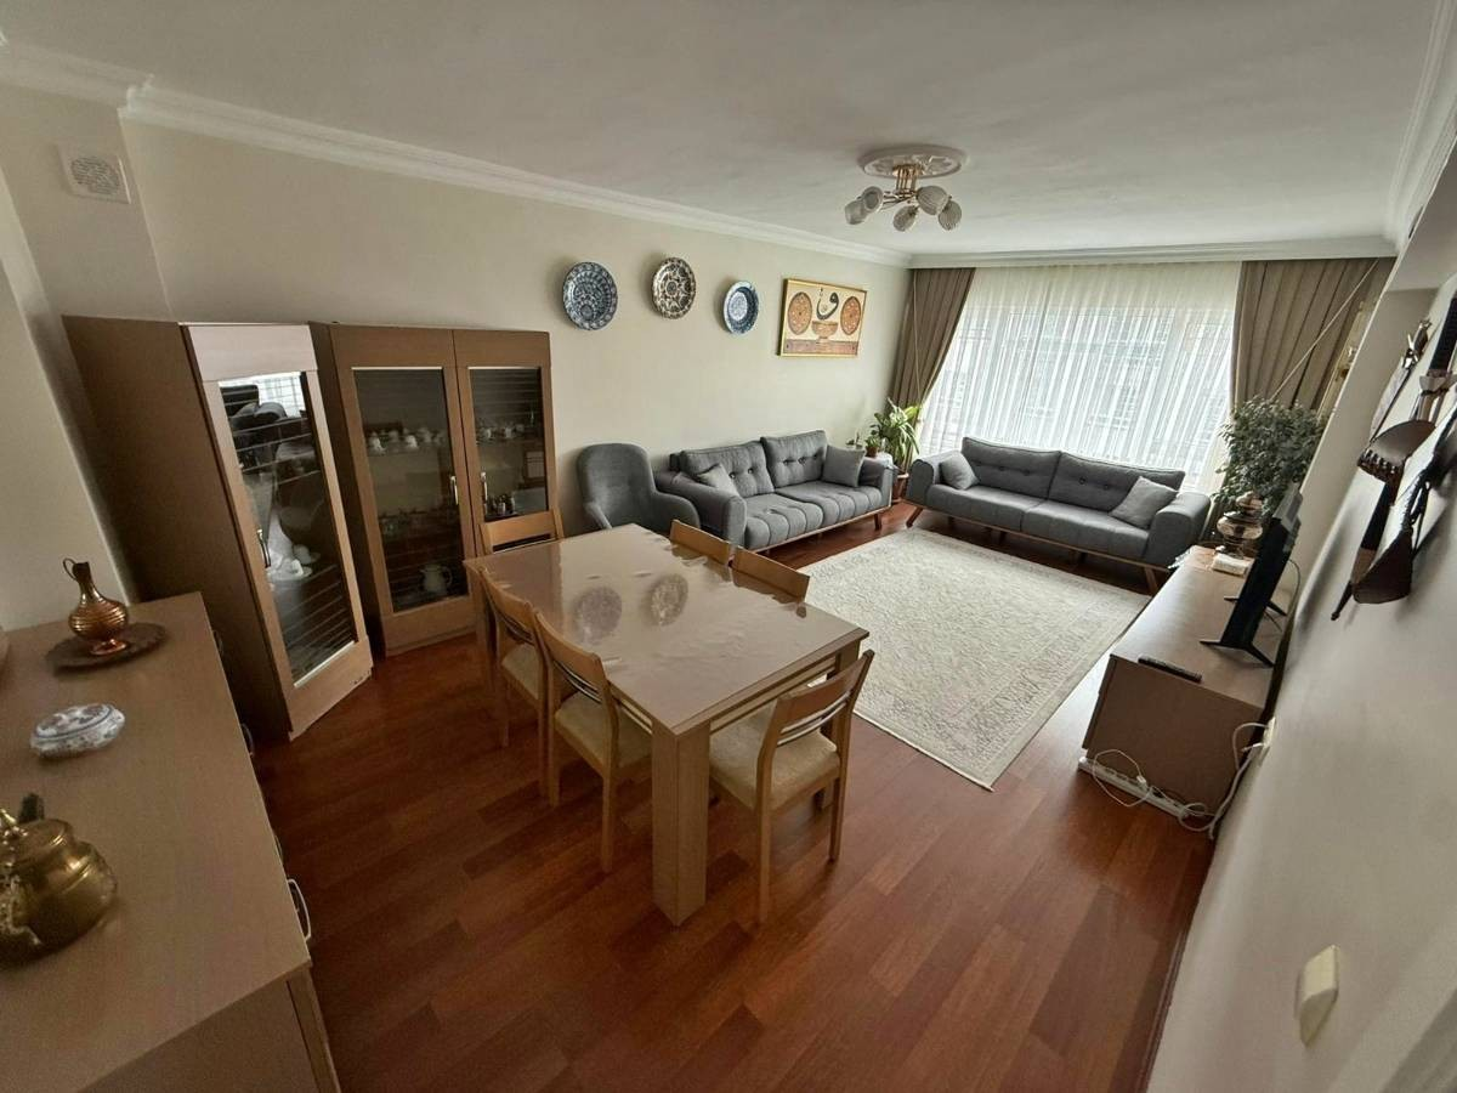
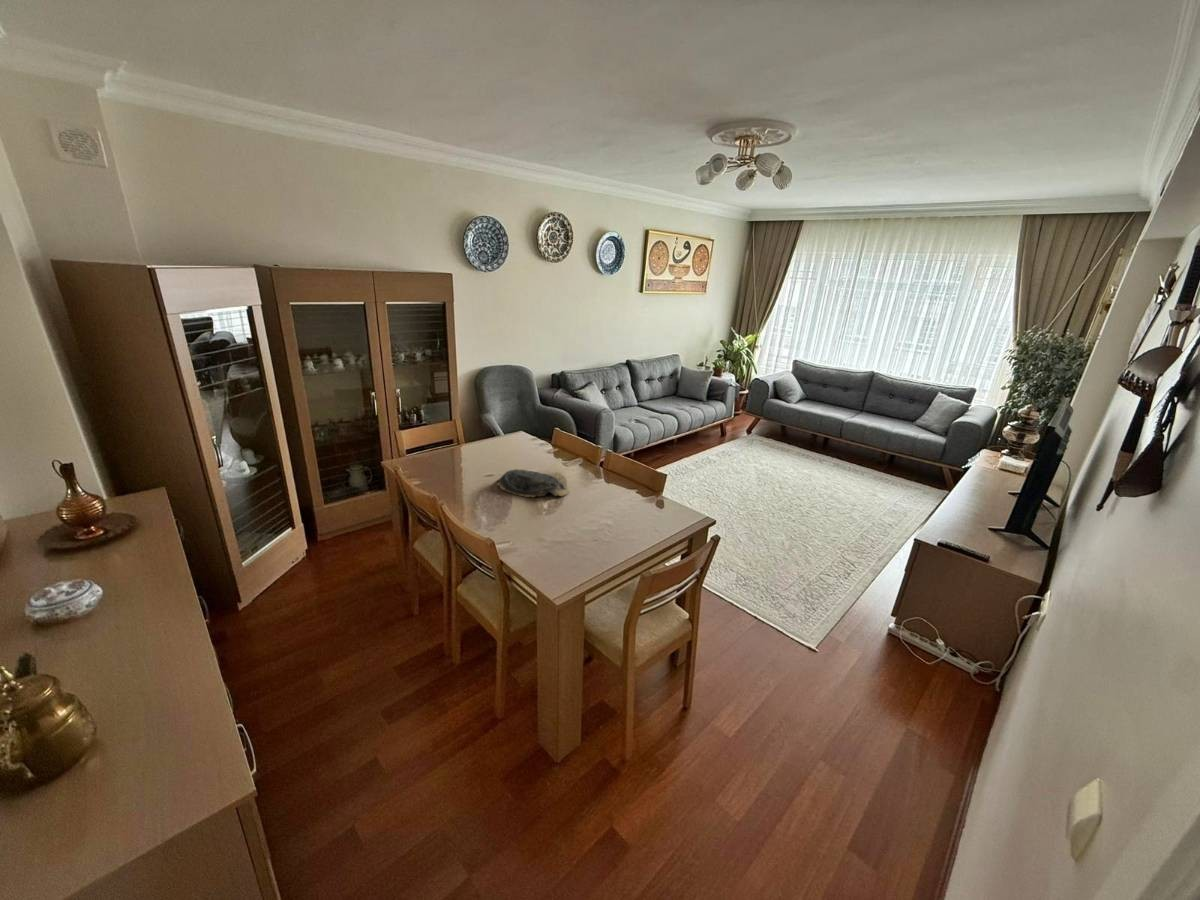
+ decorative bowl [496,468,570,498]
